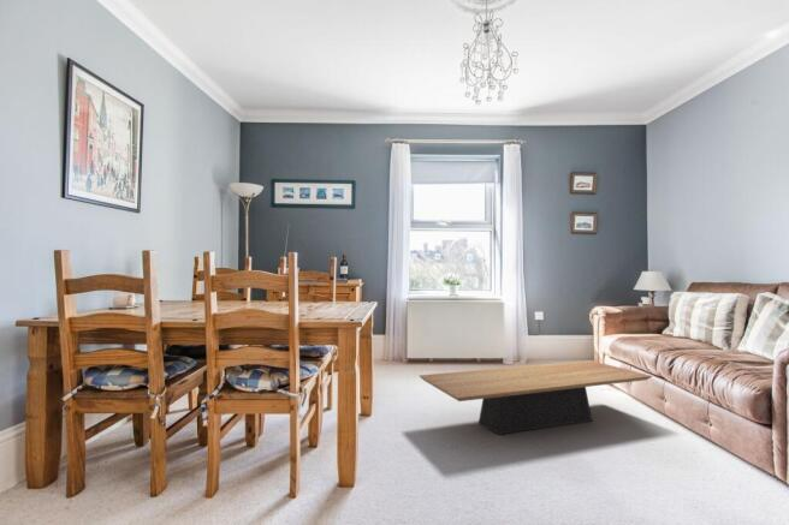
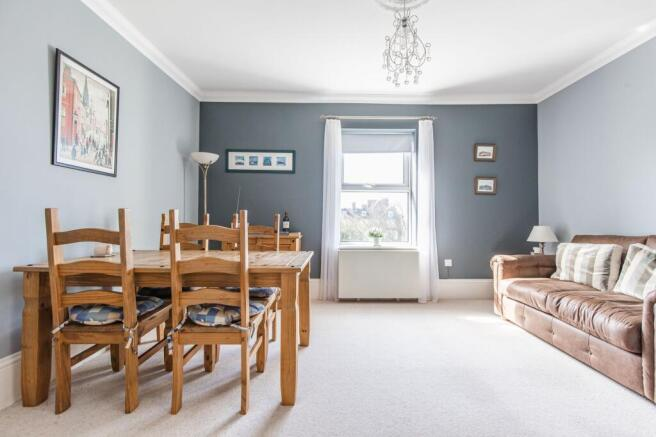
- coffee table [419,359,653,436]
